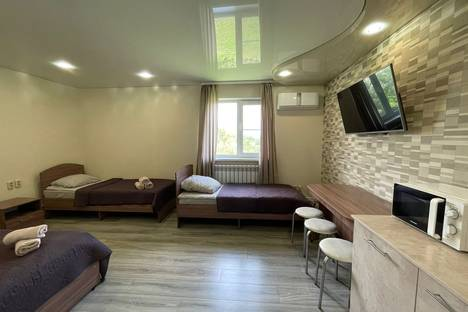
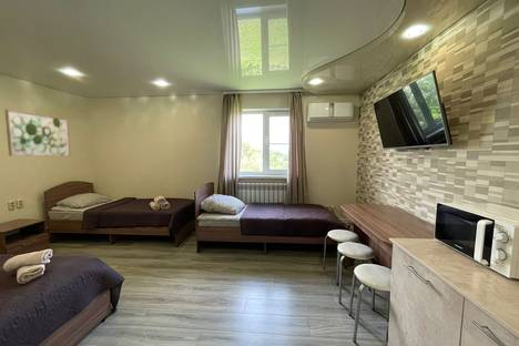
+ wall art [4,109,72,157]
